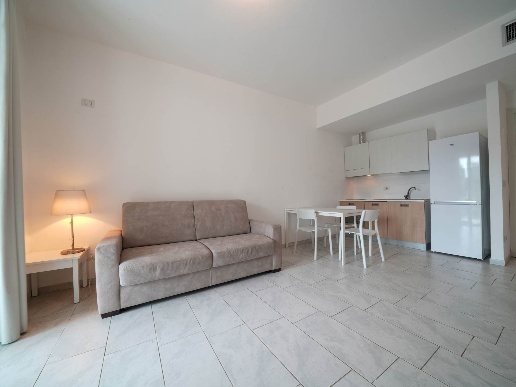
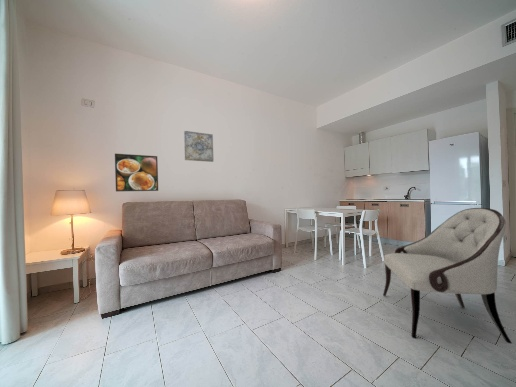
+ wall art [183,130,214,163]
+ armchair [382,207,513,345]
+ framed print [114,153,159,192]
